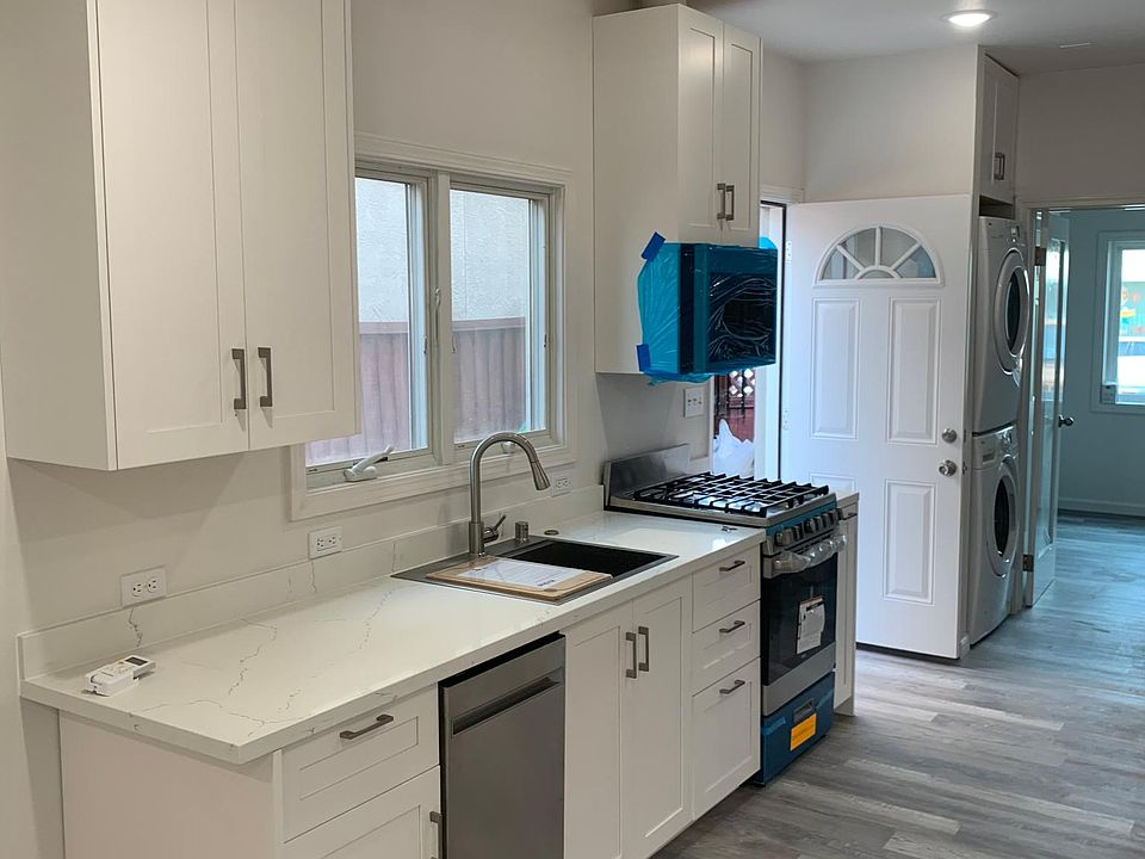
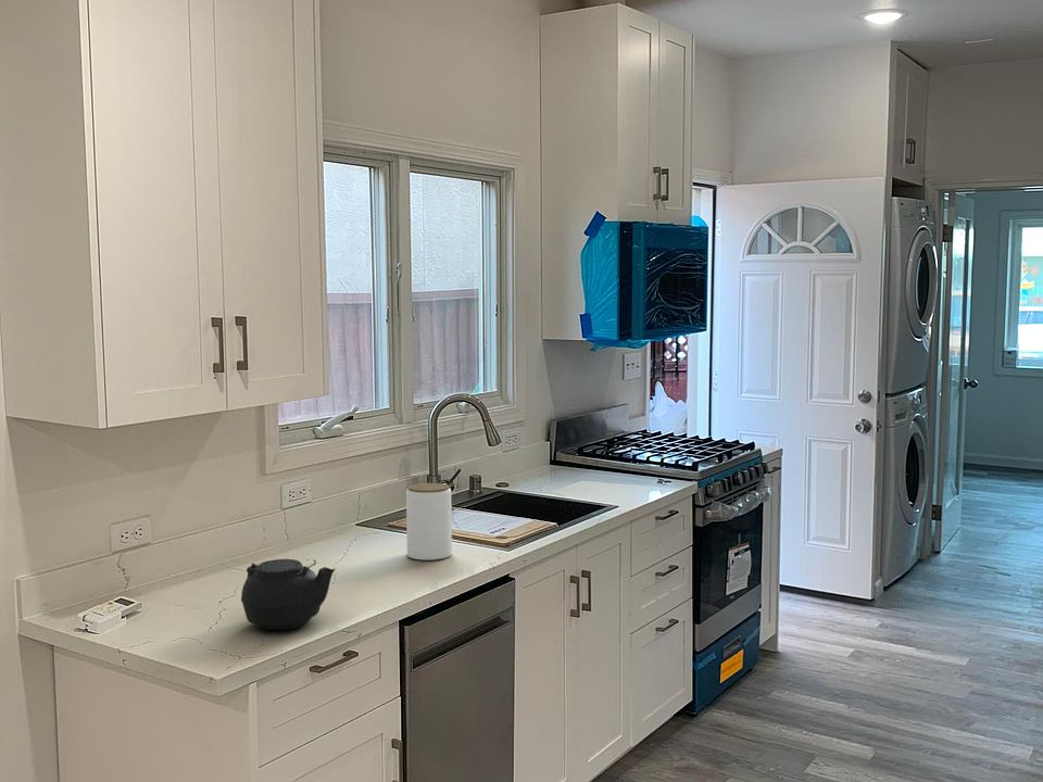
+ teapot [240,558,337,631]
+ jar [405,482,453,562]
